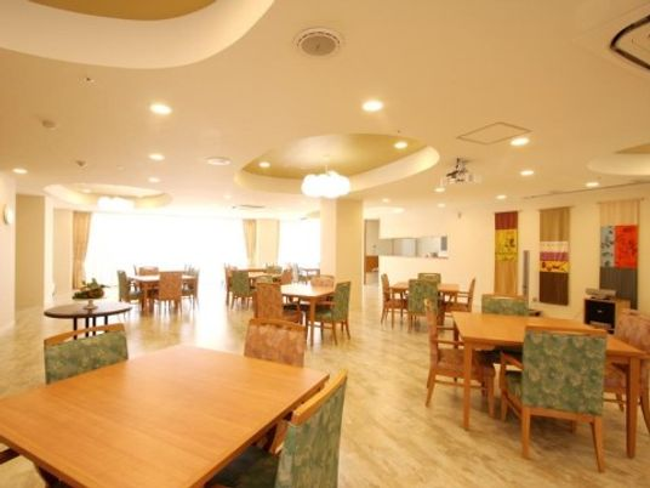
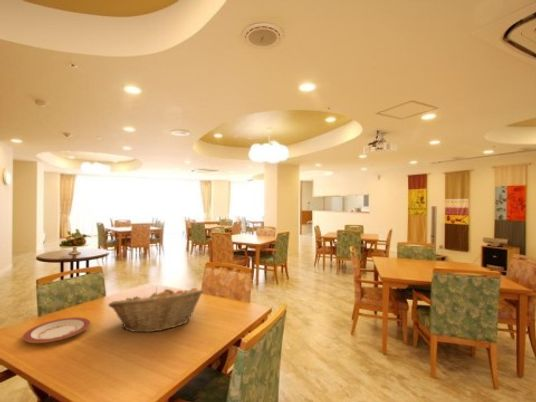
+ plate [22,316,92,344]
+ fruit basket [107,287,204,333]
